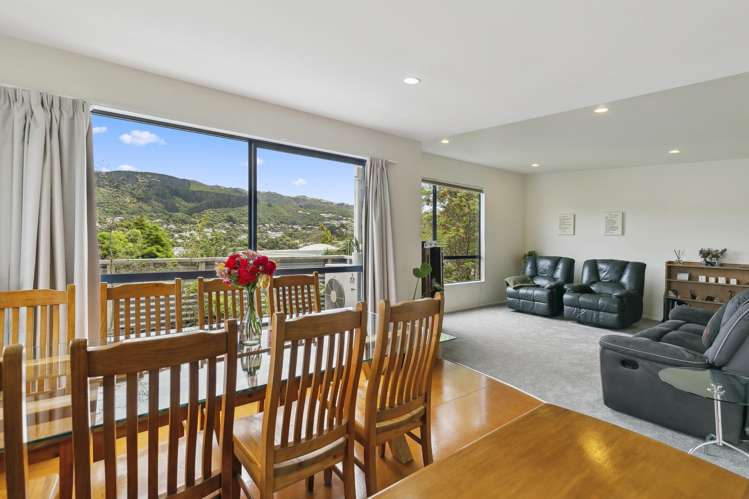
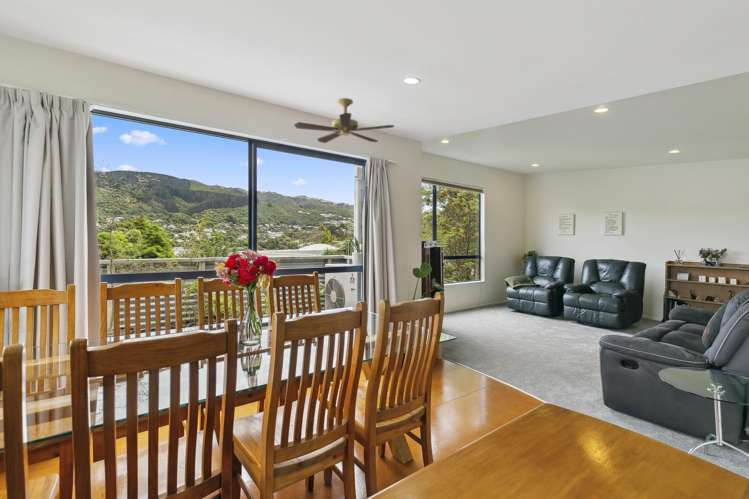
+ ceiling fan [293,97,395,144]
